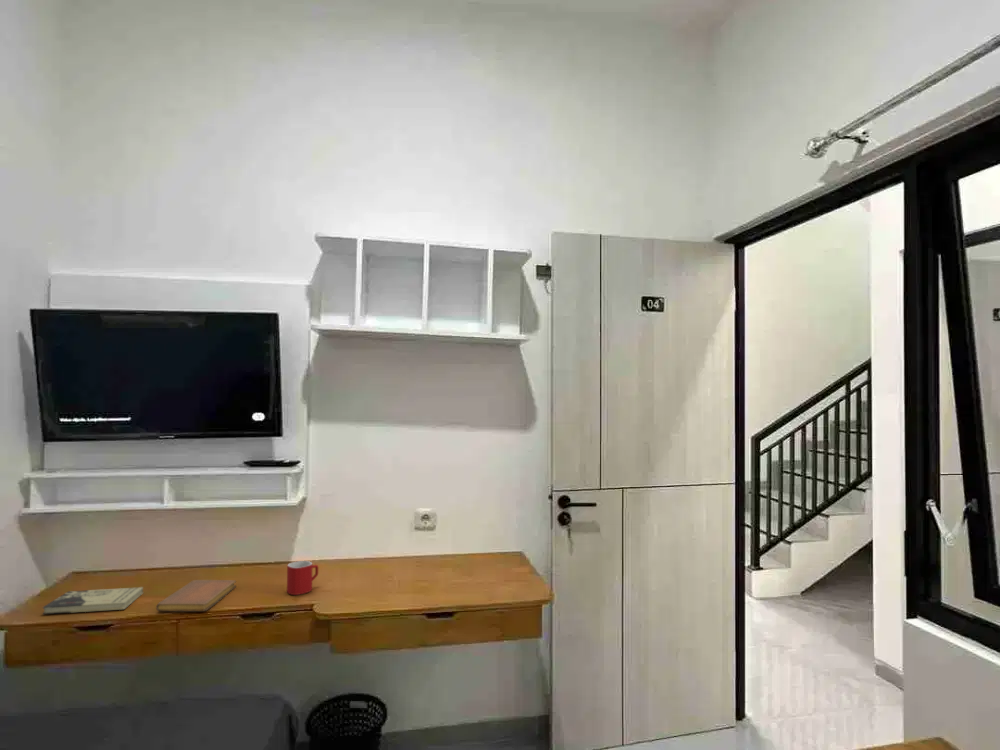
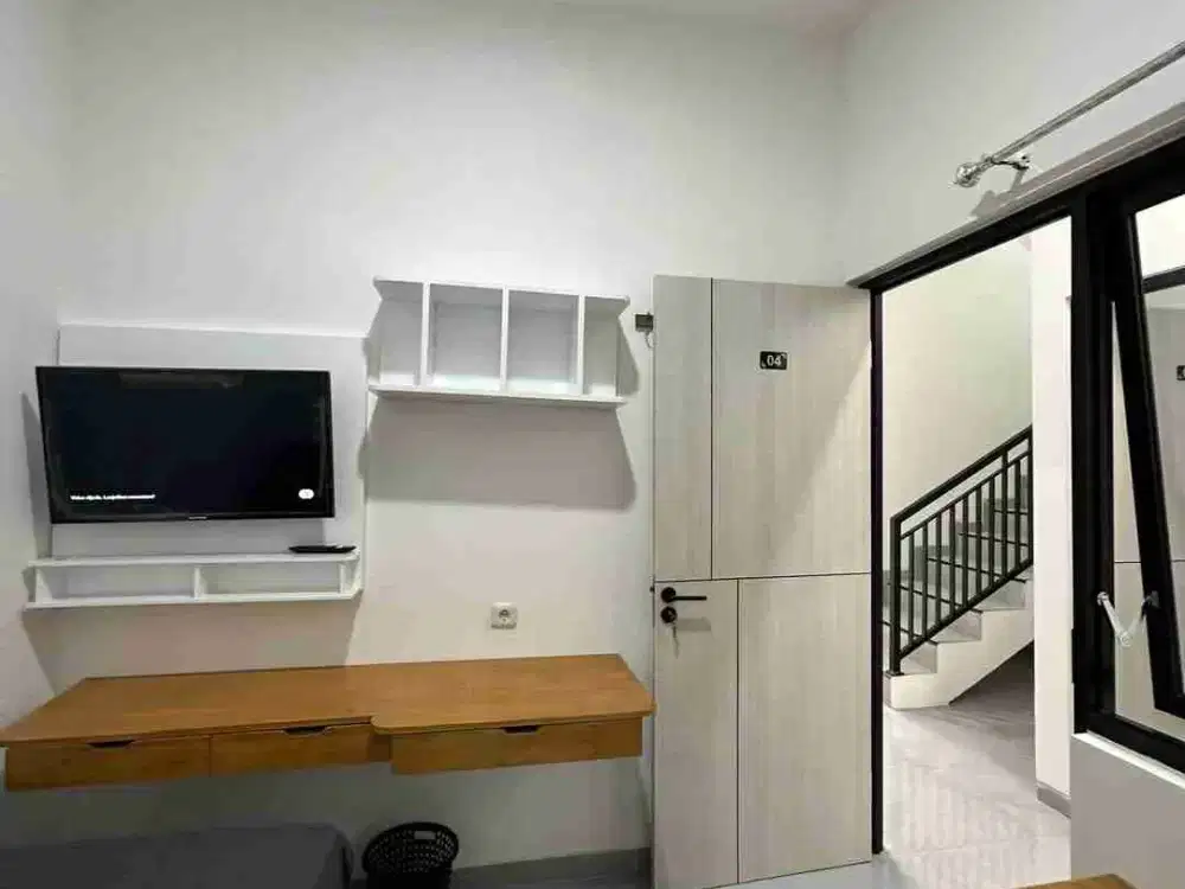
- book [42,586,144,615]
- notebook [155,579,237,612]
- mug [286,560,319,596]
